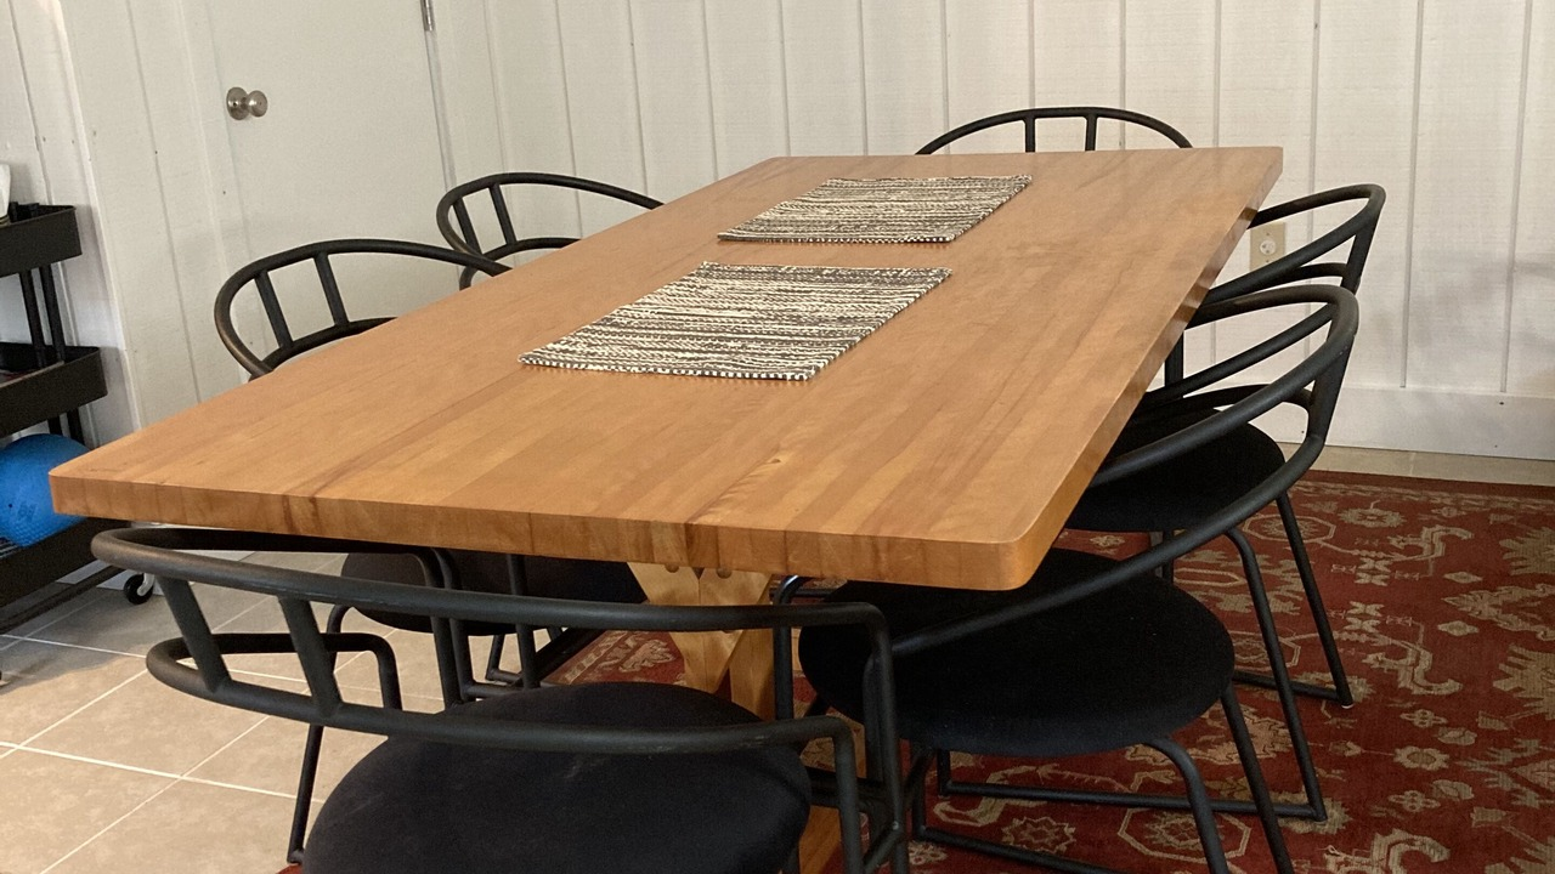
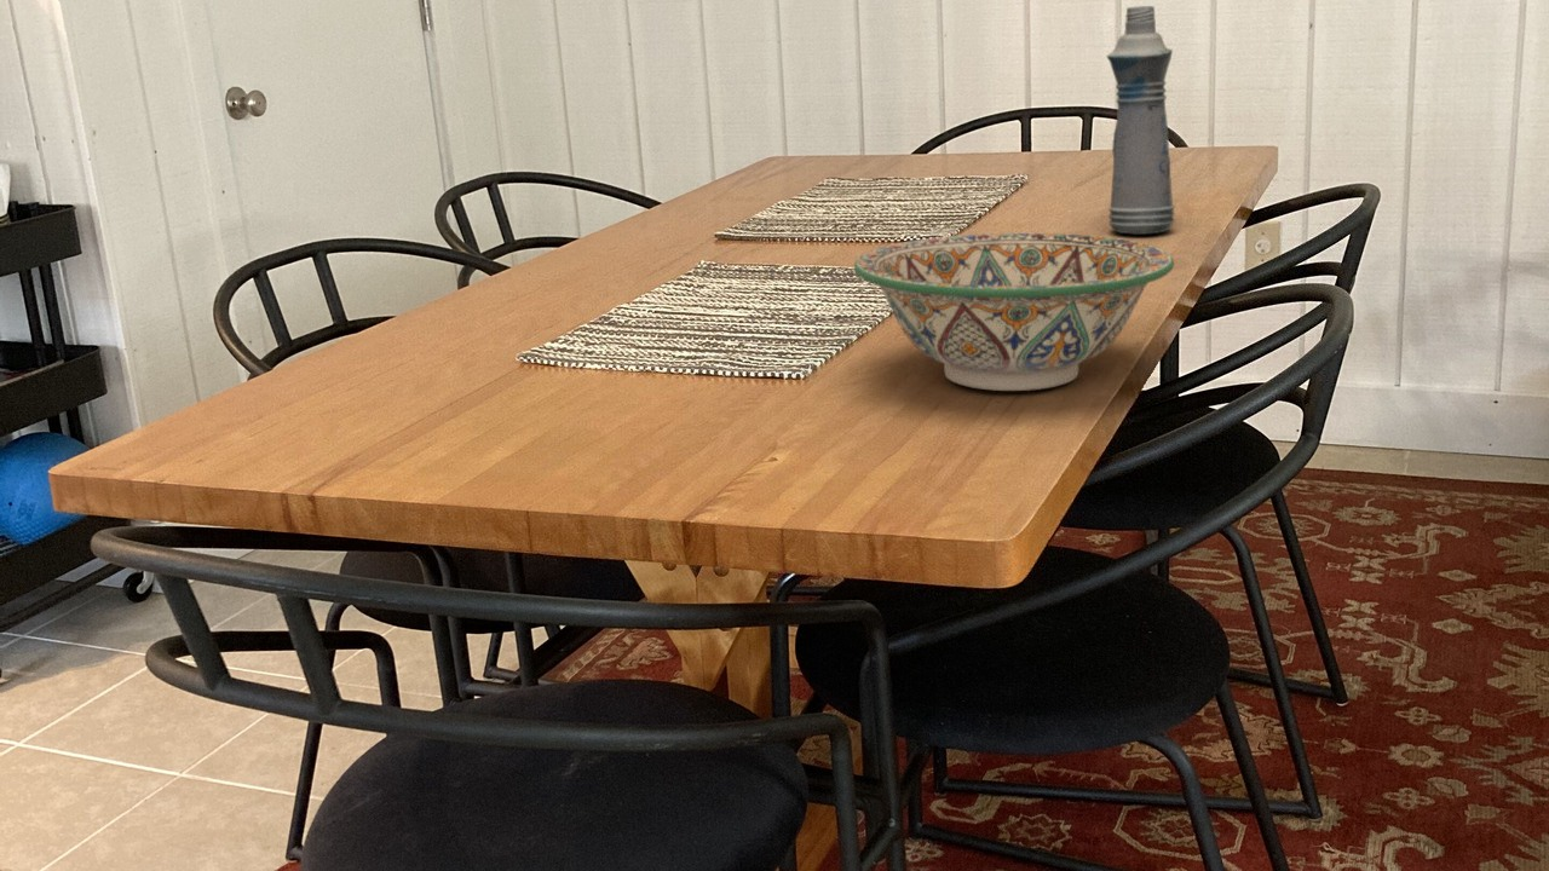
+ bottle [1106,5,1176,236]
+ decorative bowl [853,232,1175,392]
